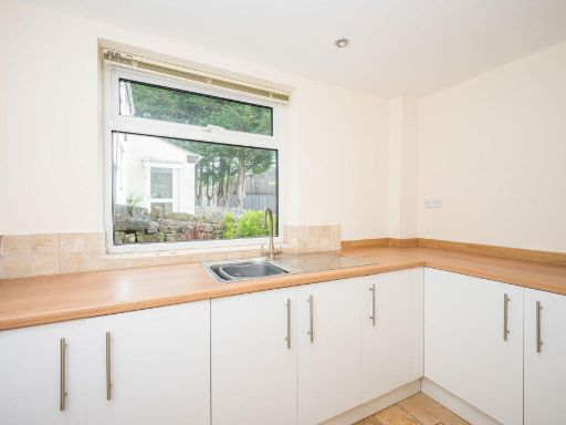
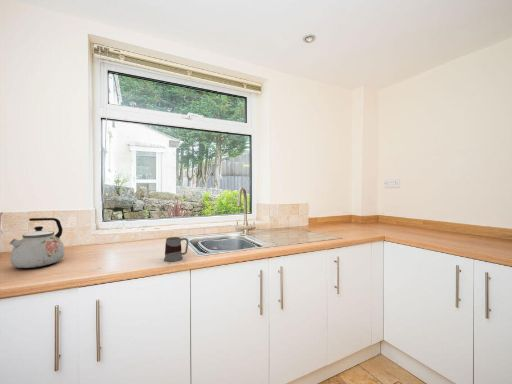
+ kettle [9,217,66,269]
+ mug [163,236,190,262]
